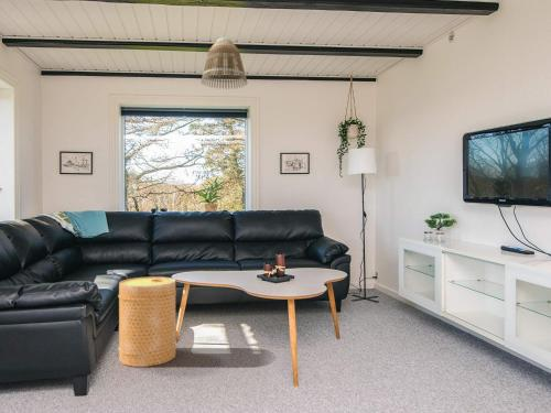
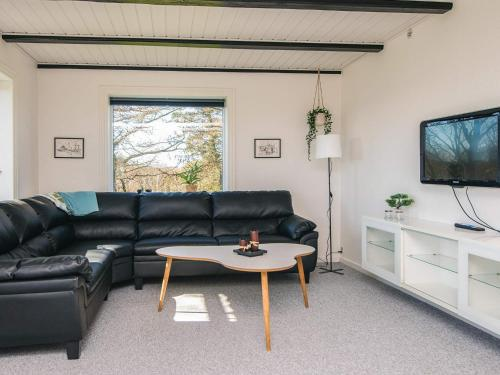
- lamp shade [199,37,248,90]
- basket [117,275,177,368]
